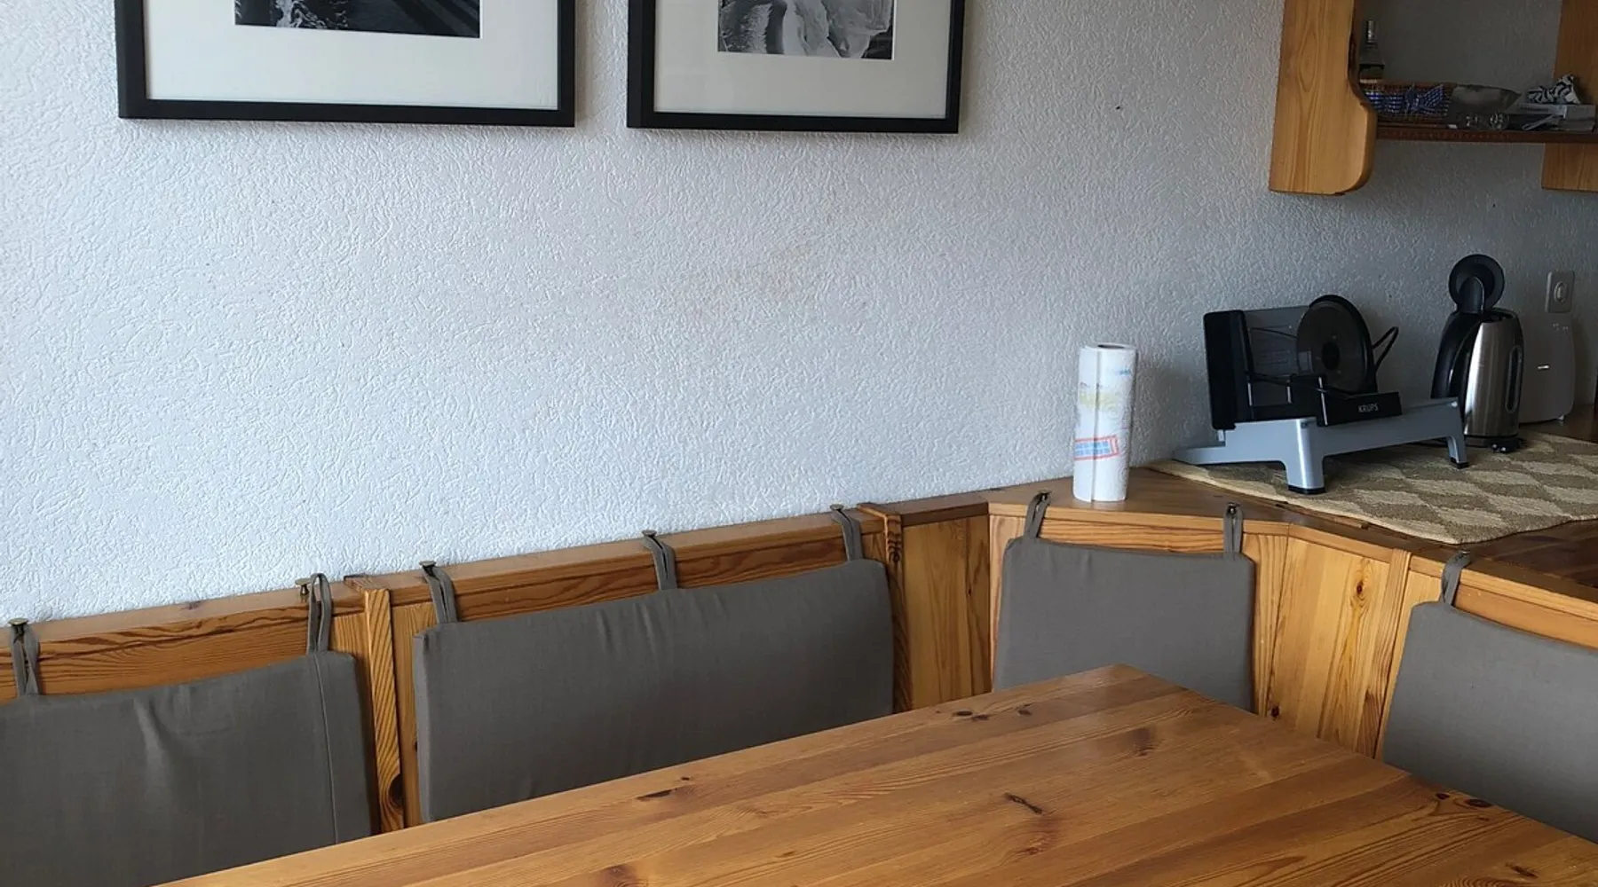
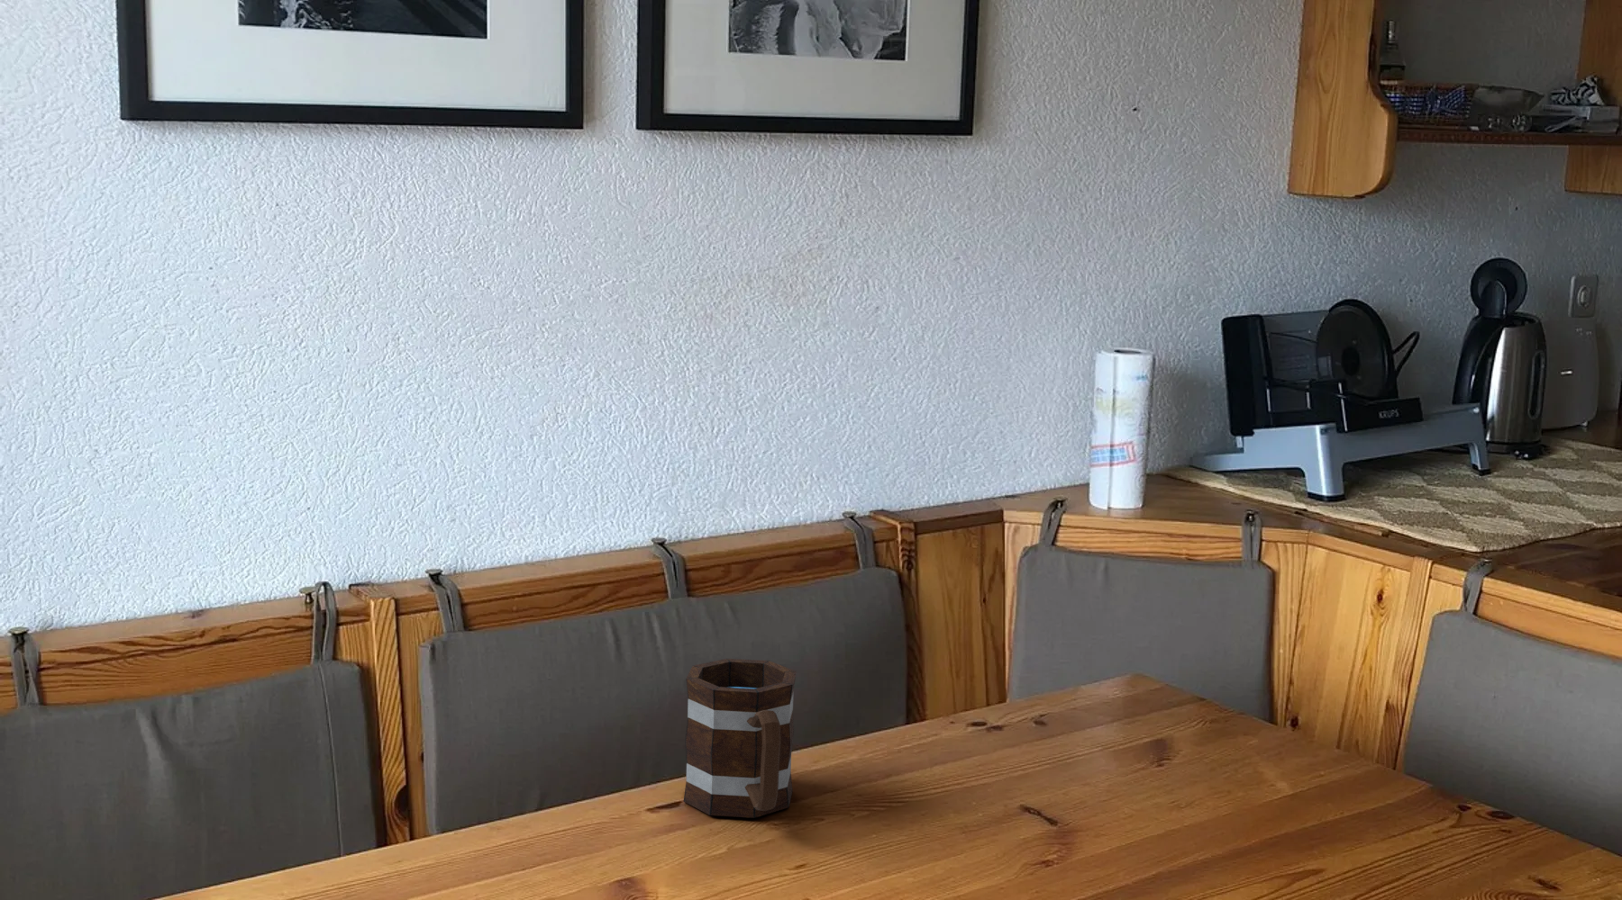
+ mug [683,658,798,819]
